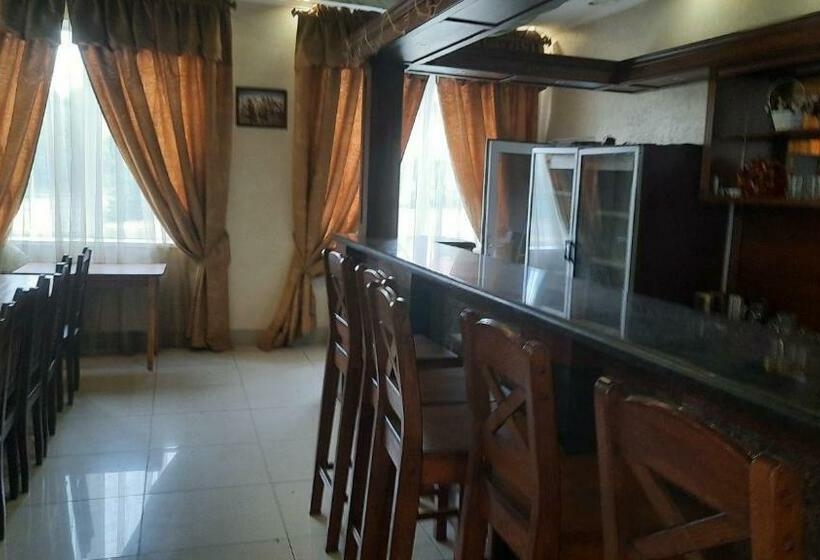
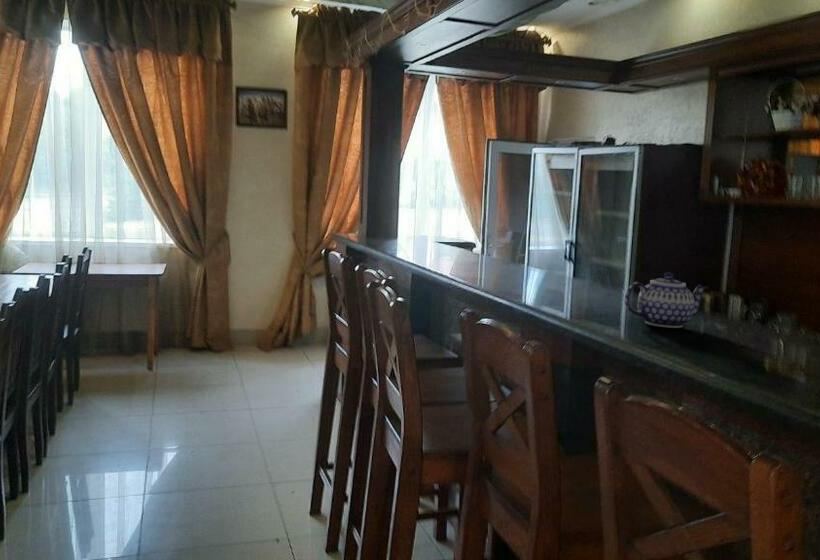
+ teapot [624,271,709,329]
